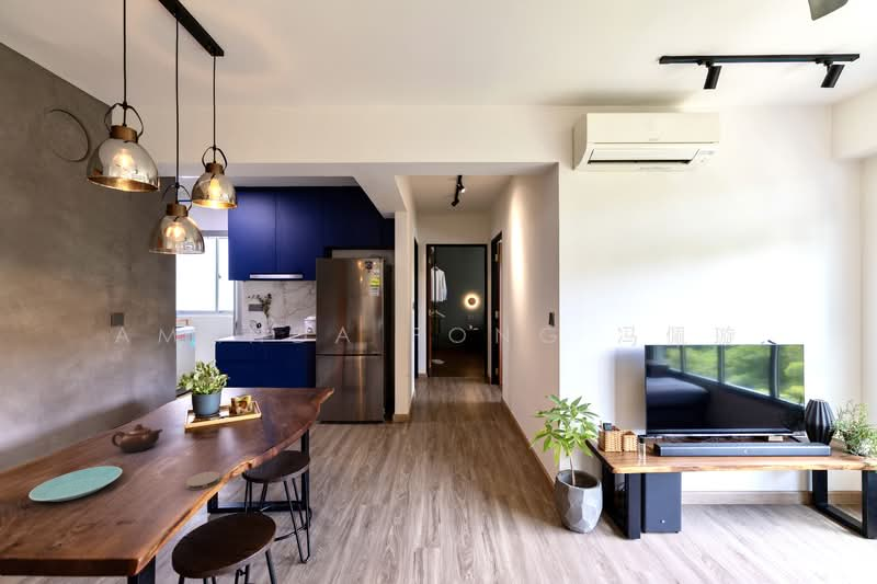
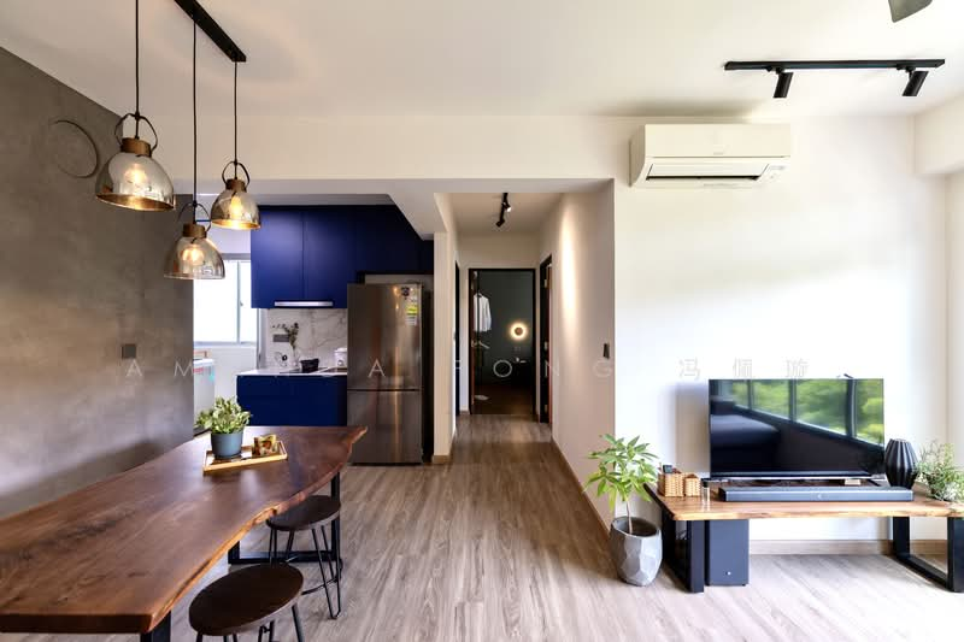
- coaster [185,470,221,491]
- teapot [111,423,163,454]
- plate [27,466,124,503]
